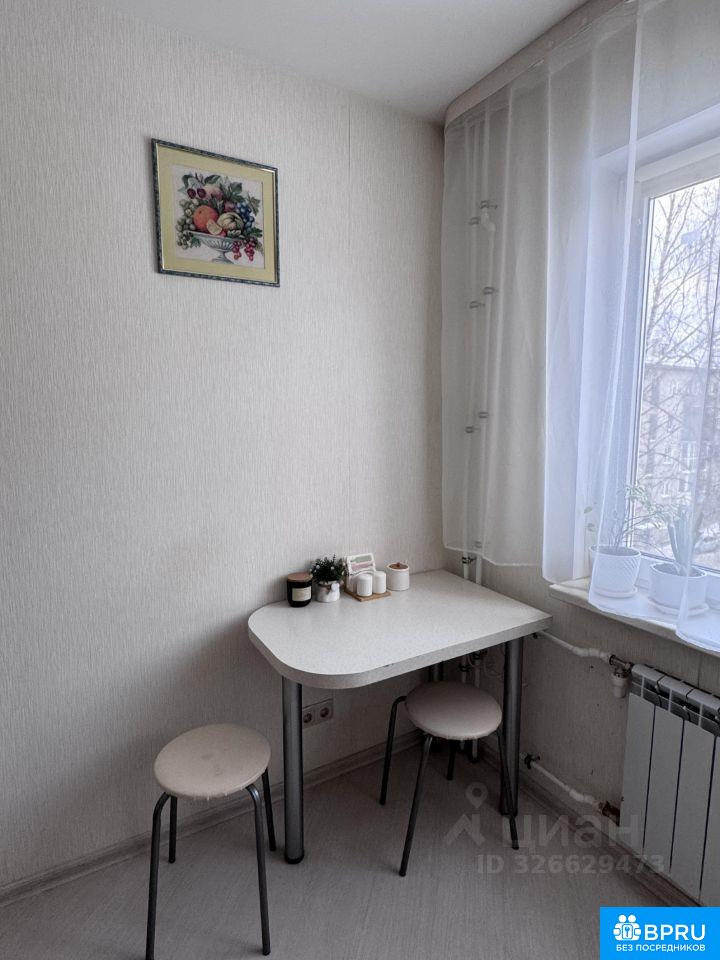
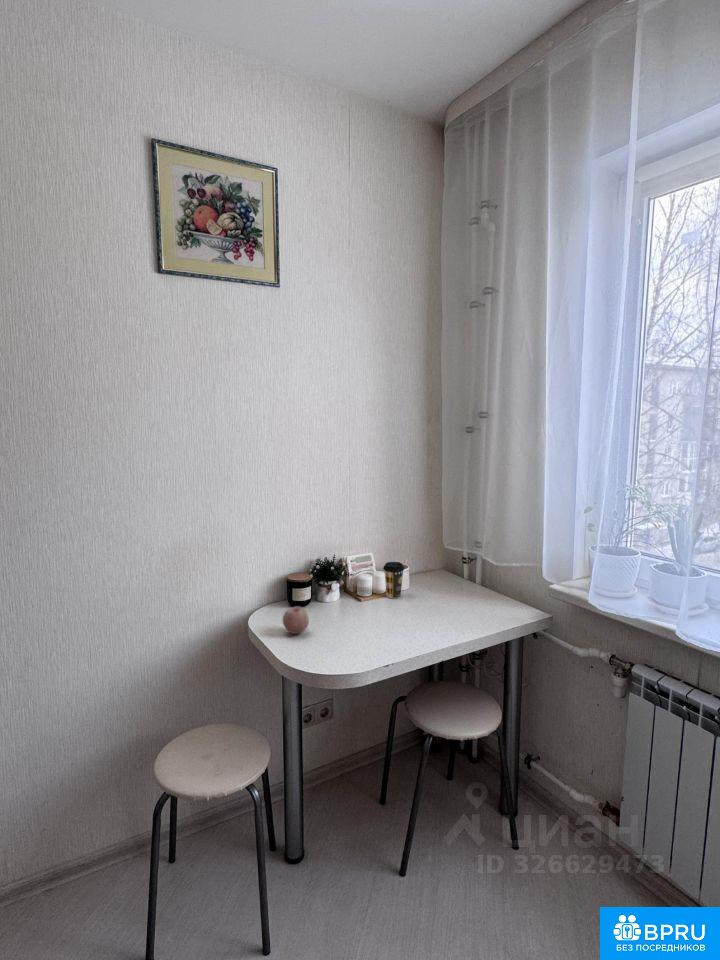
+ coffee cup [382,561,405,599]
+ fruit [282,605,310,635]
